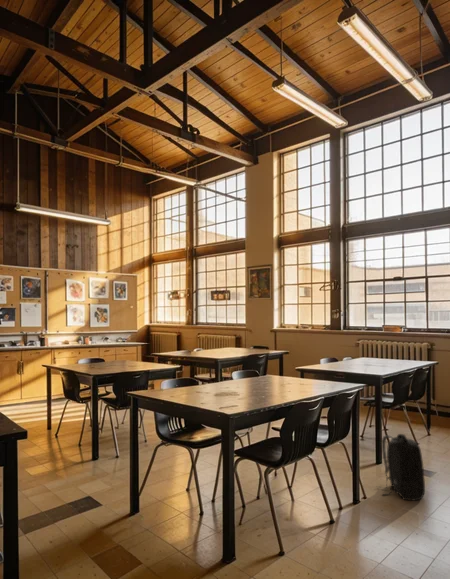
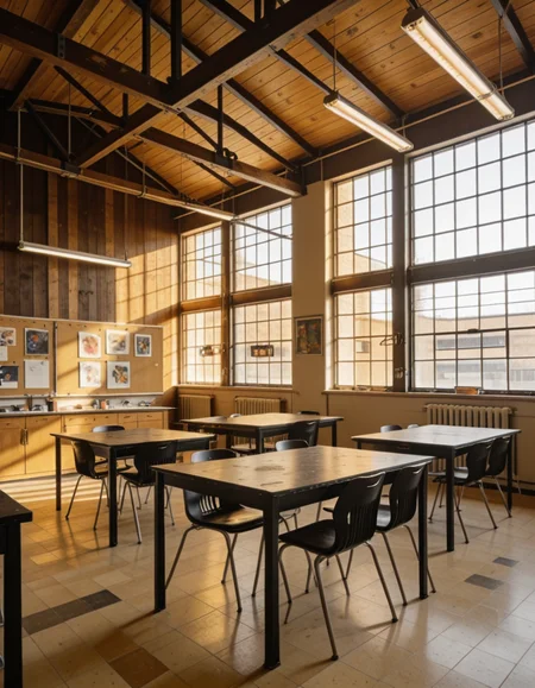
- backpack [376,433,426,502]
